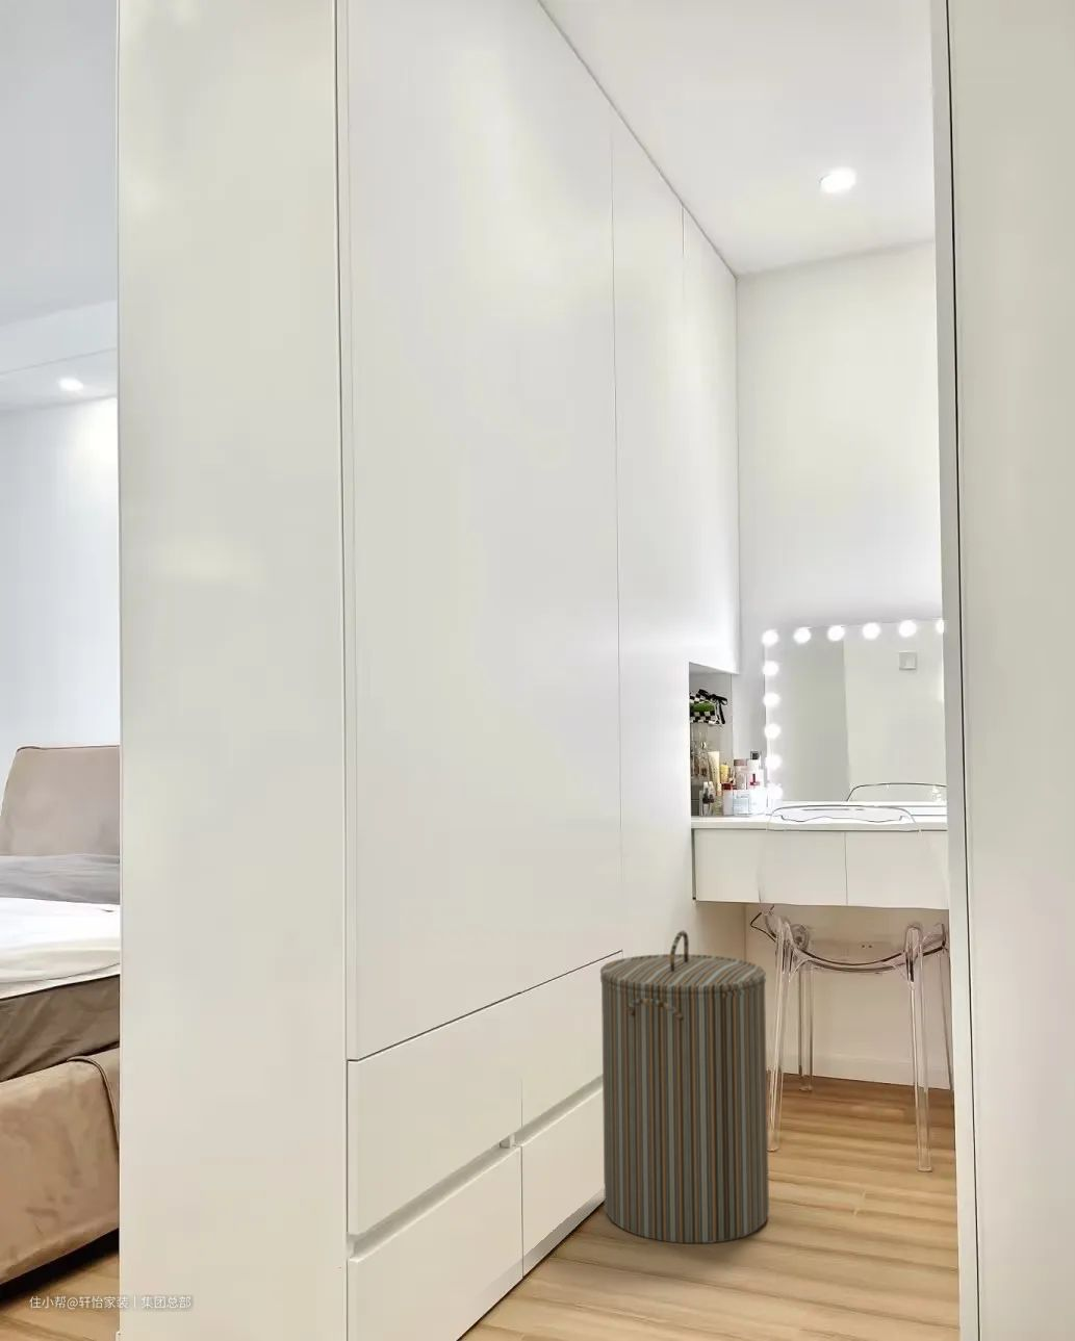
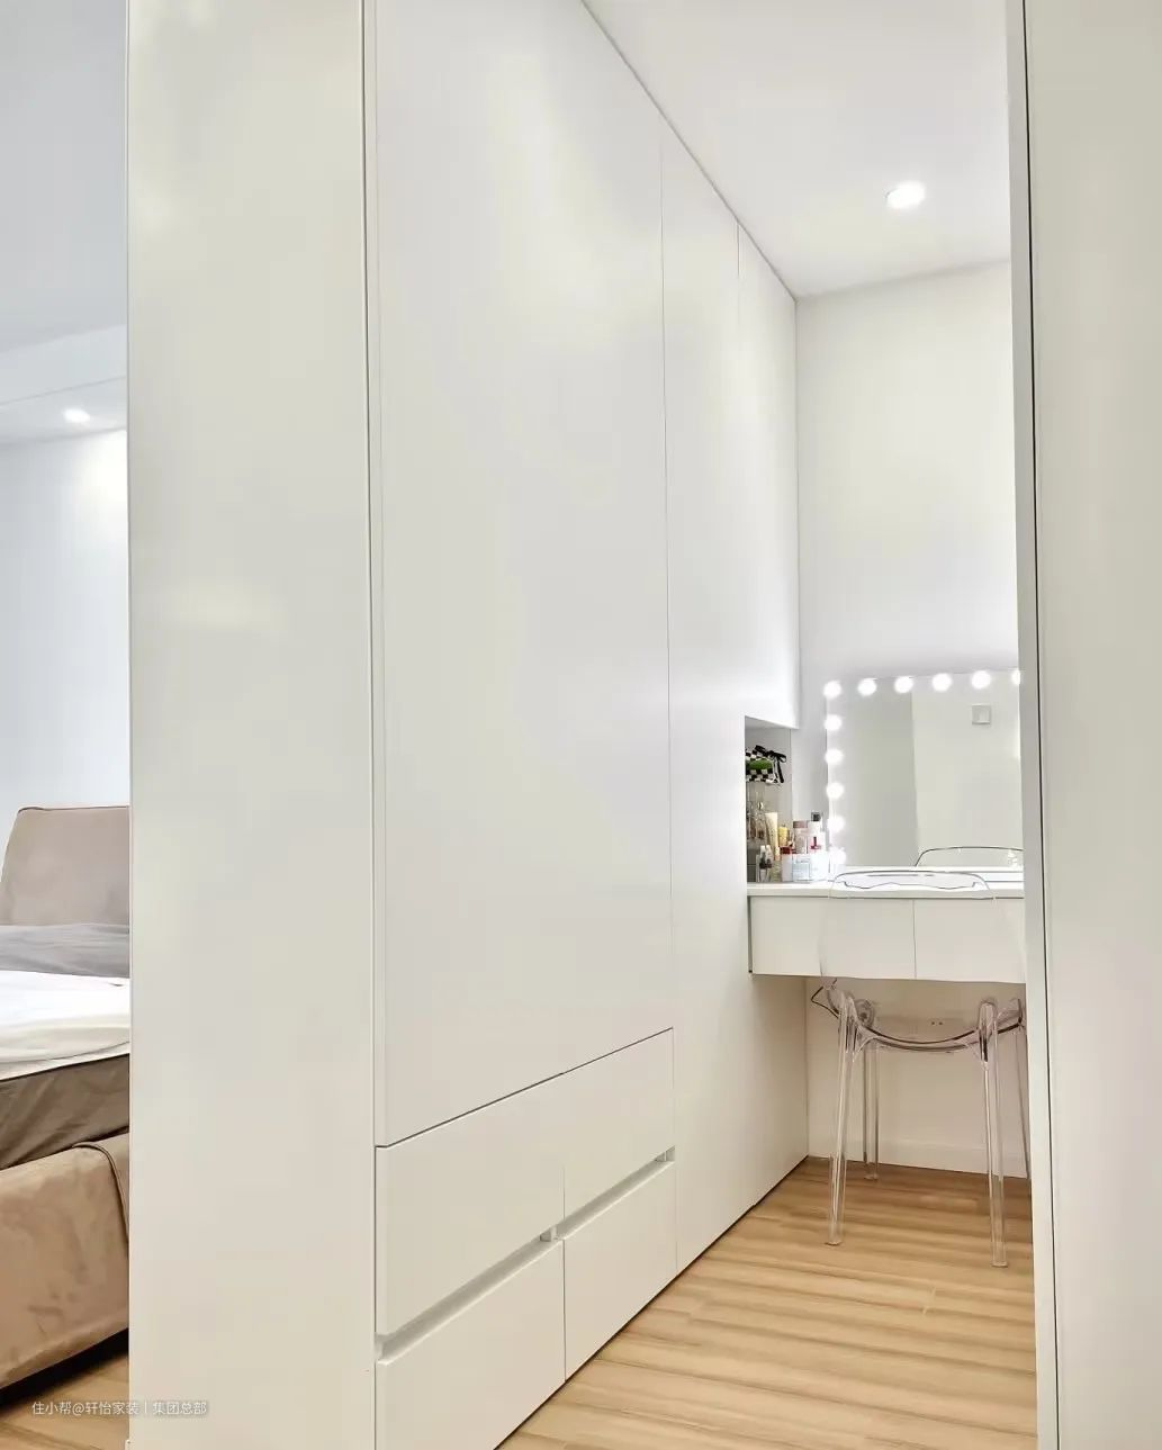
- laundry hamper [599,930,770,1245]
